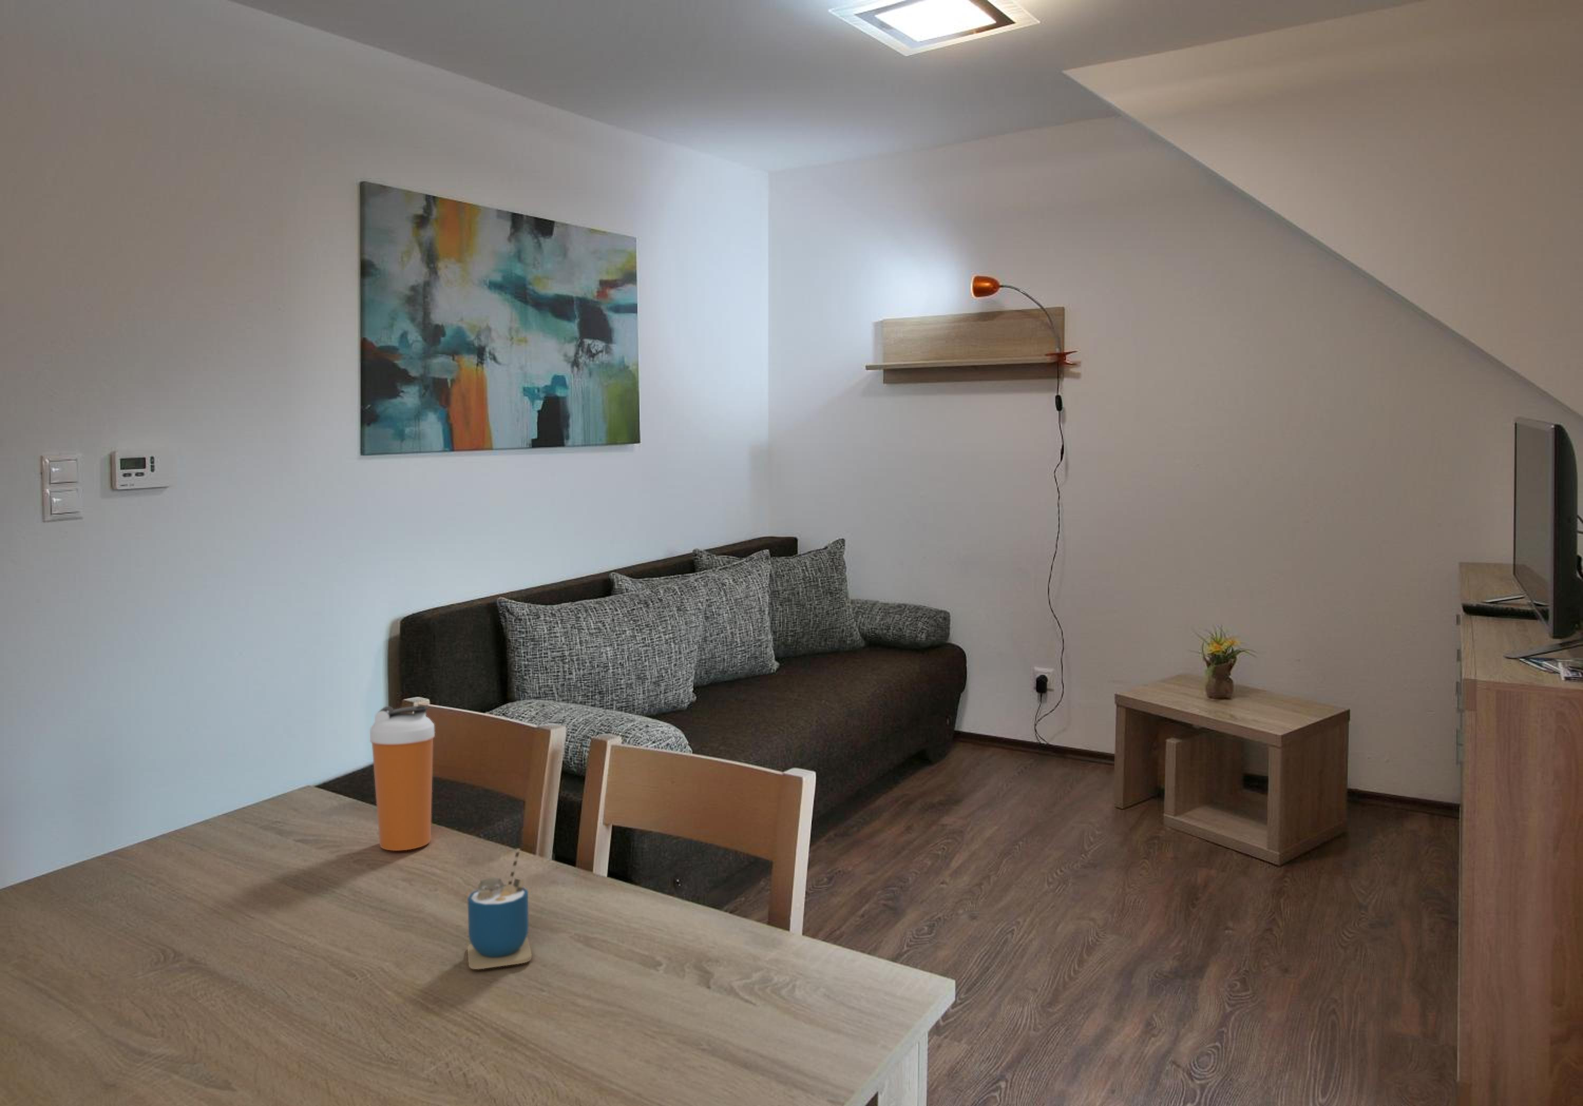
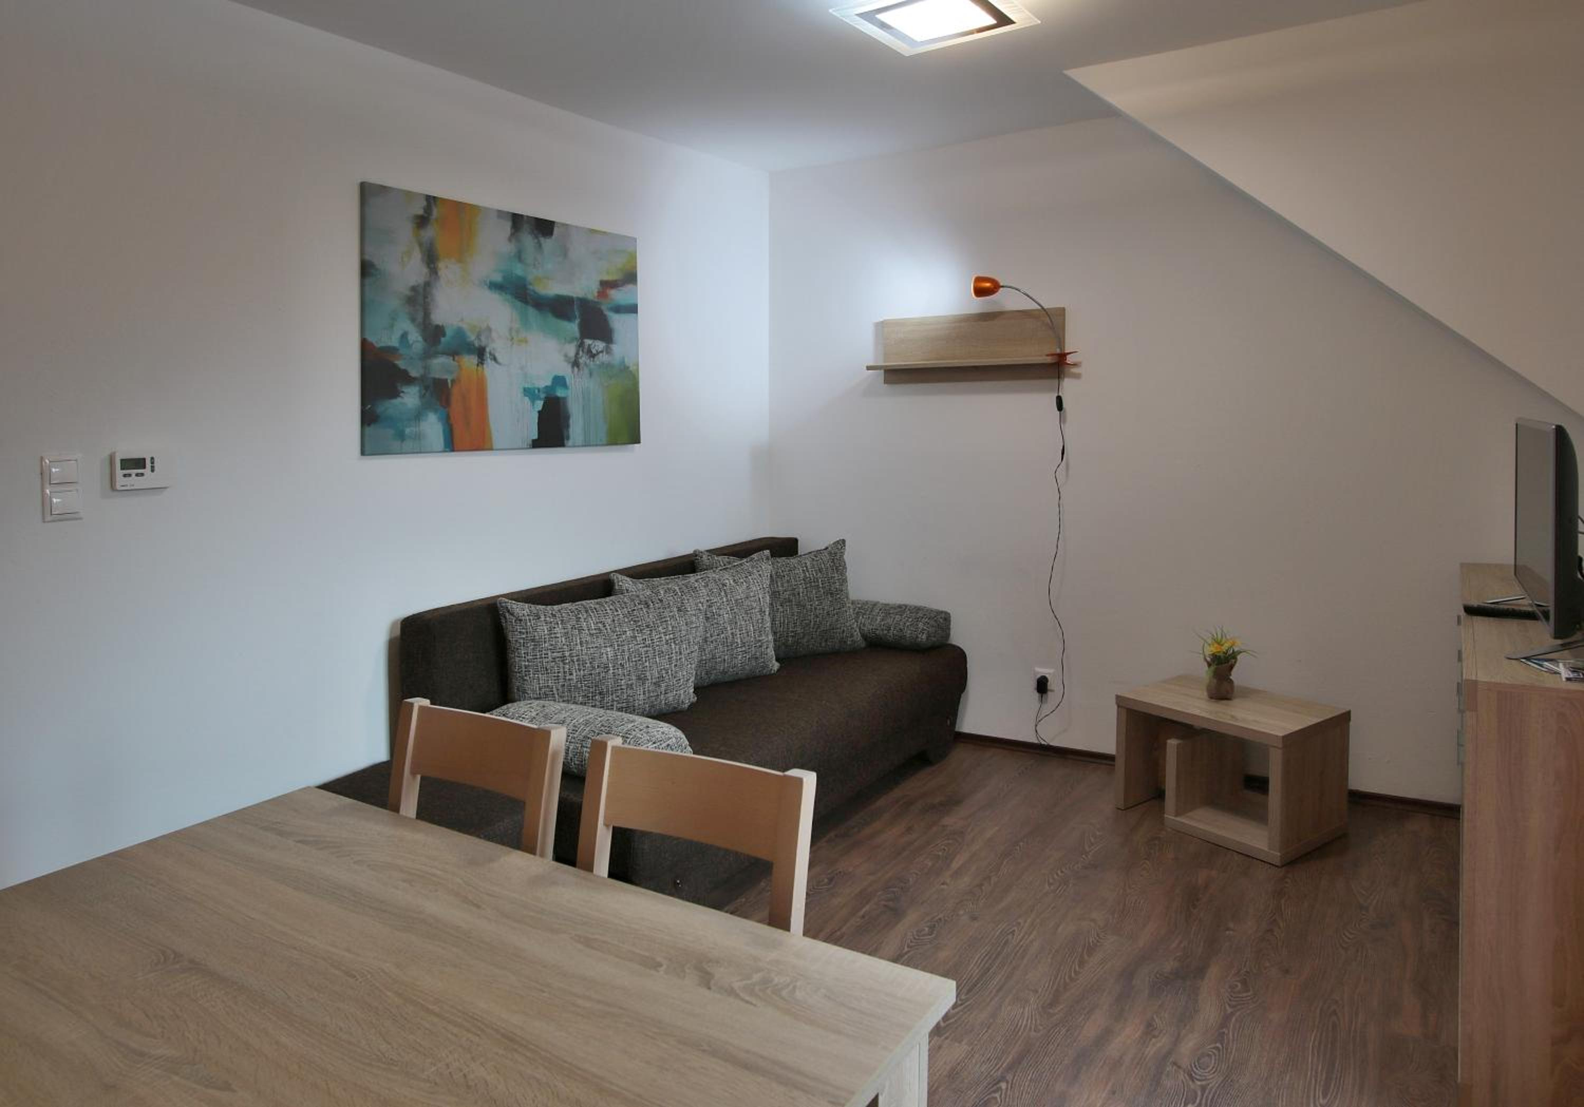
- shaker bottle [369,706,435,851]
- cup [467,848,533,970]
